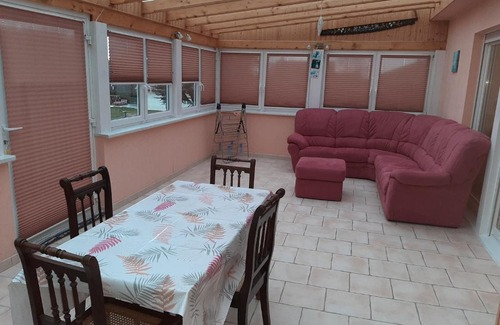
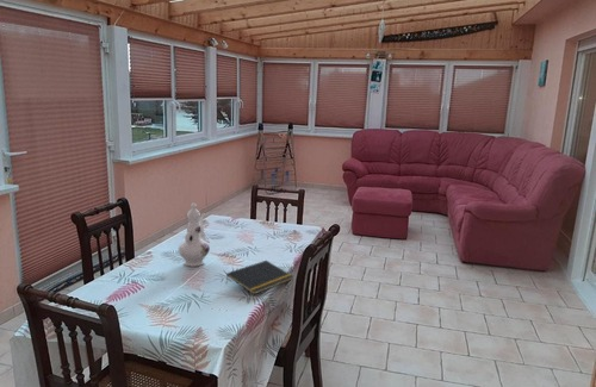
+ chinaware [178,202,211,267]
+ notepad [224,260,294,295]
